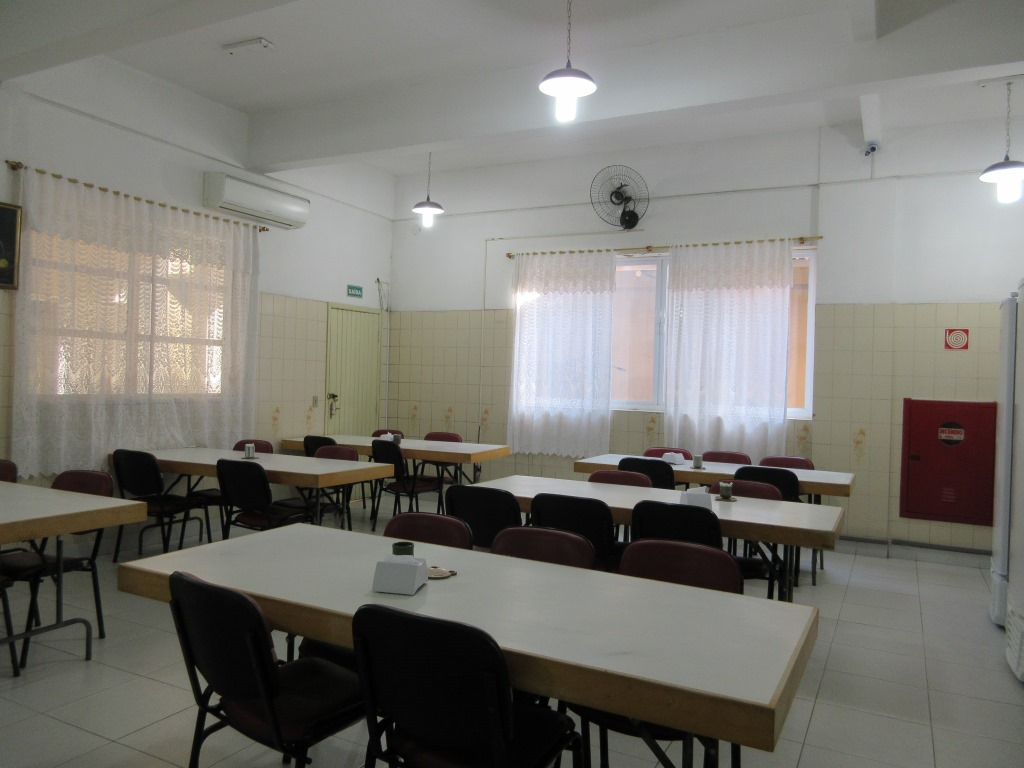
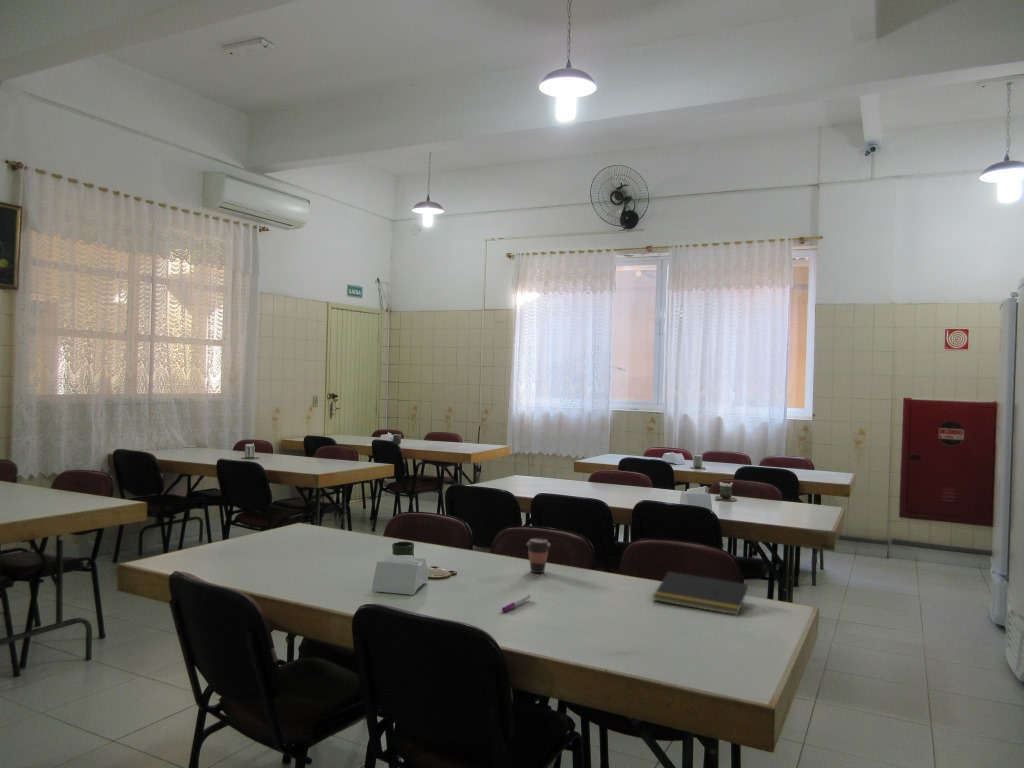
+ coffee cup [525,537,551,574]
+ pen [501,594,531,613]
+ notepad [652,571,749,616]
